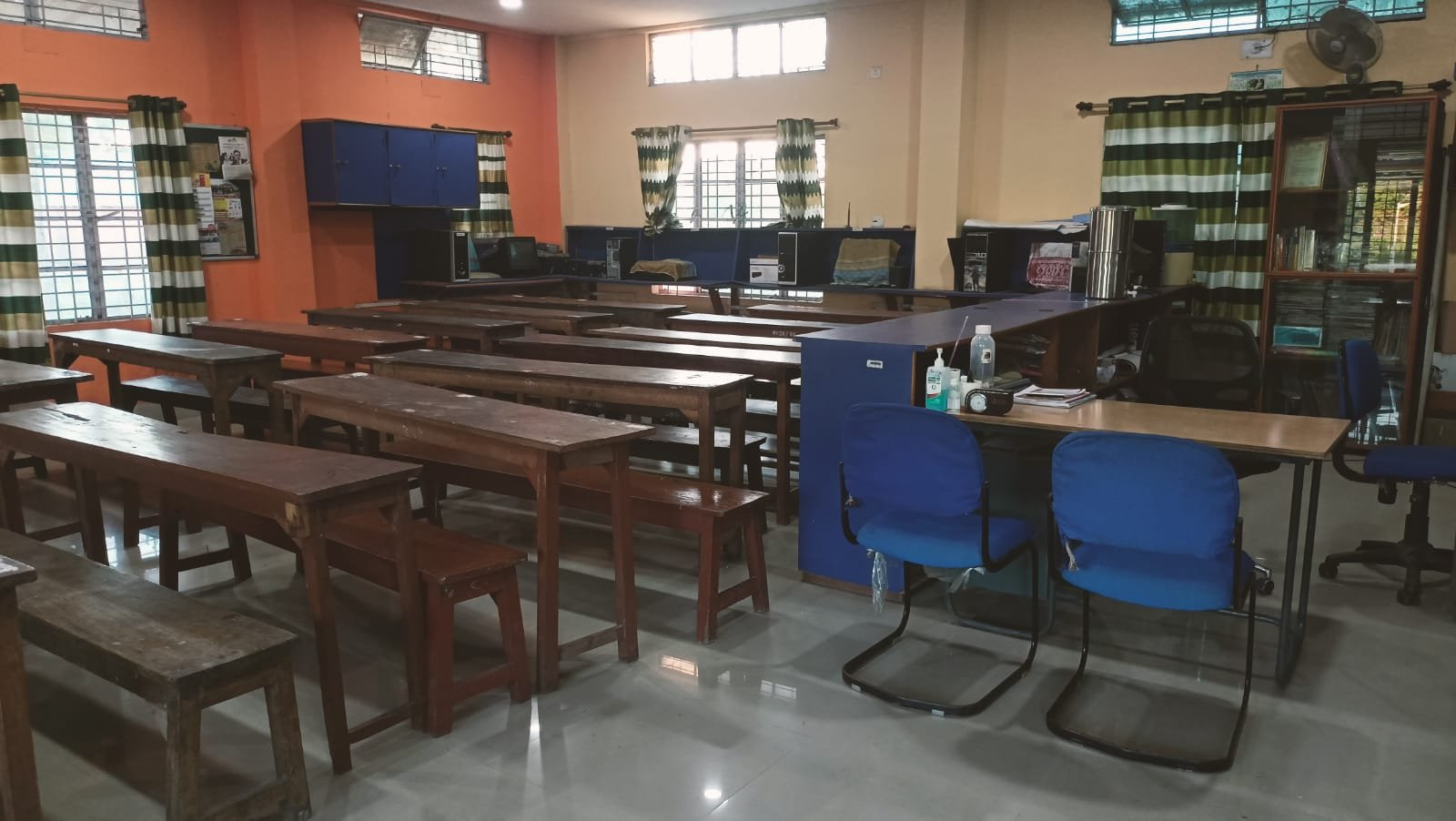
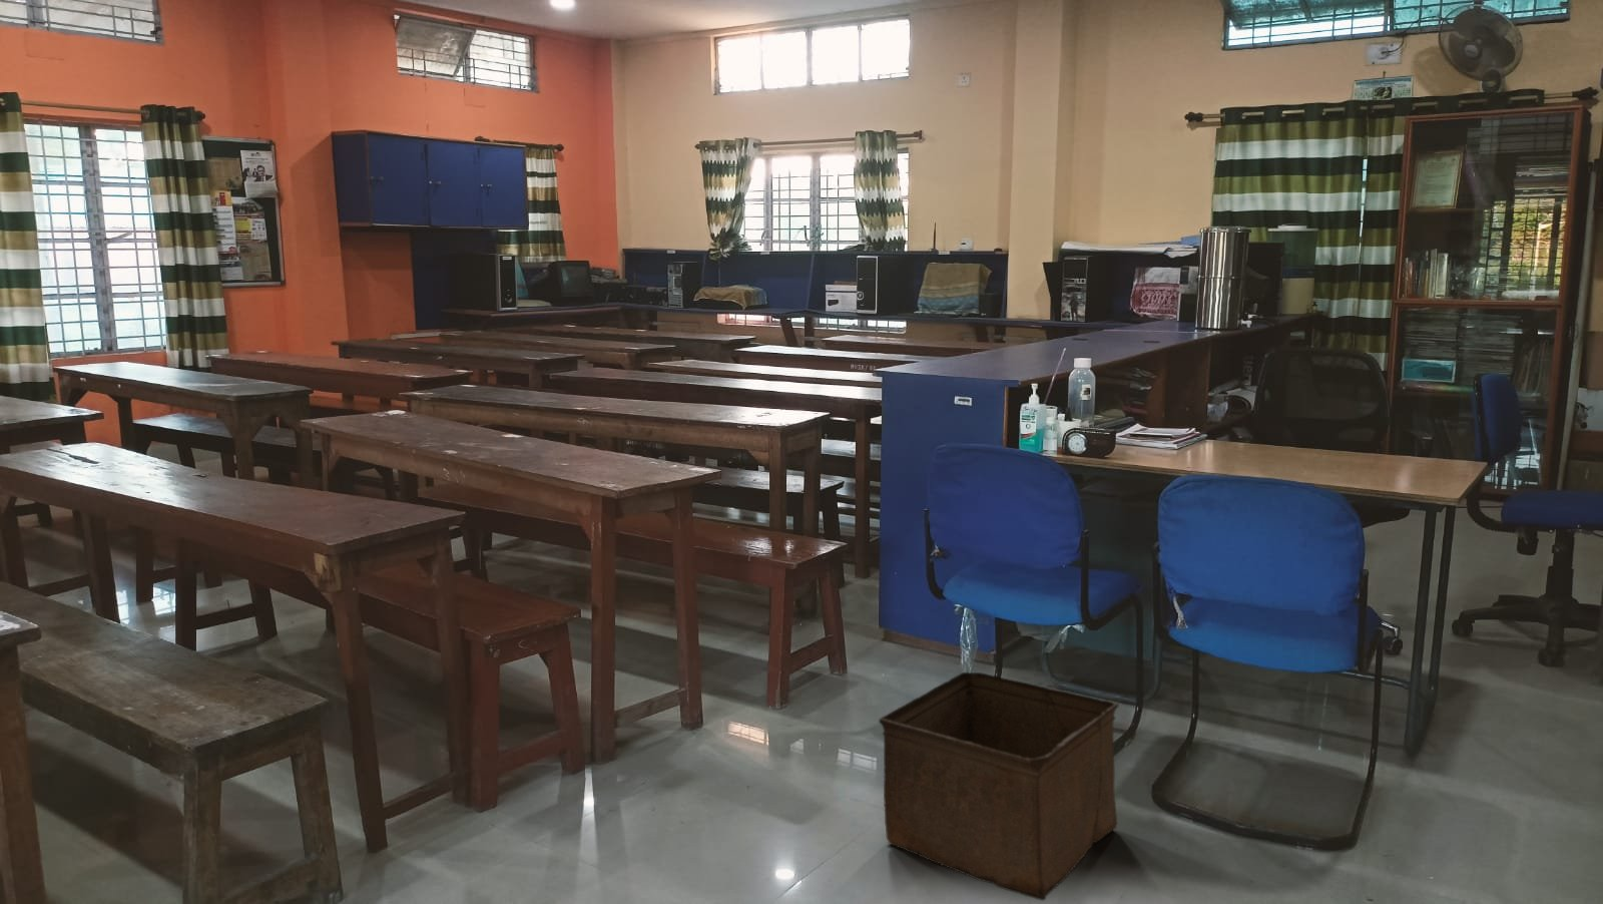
+ storage bin [877,672,1119,902]
